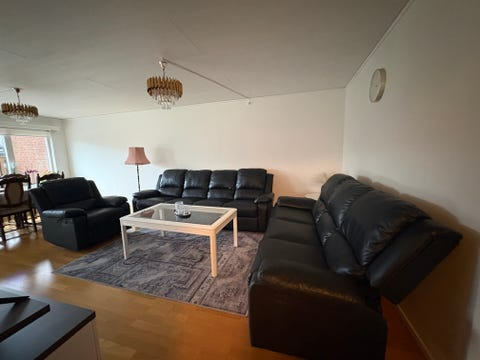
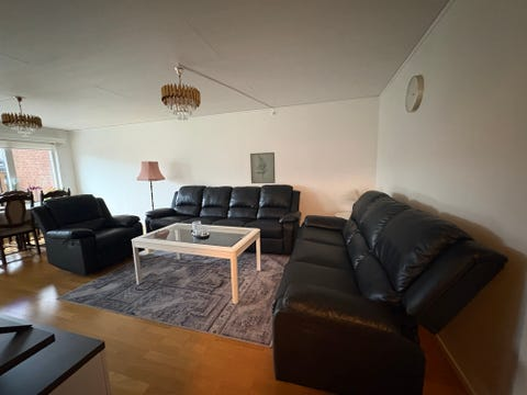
+ wall art [249,151,277,184]
